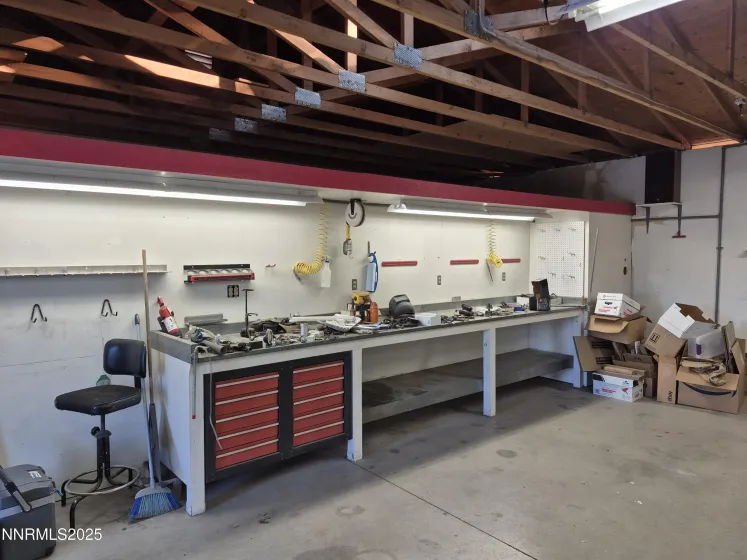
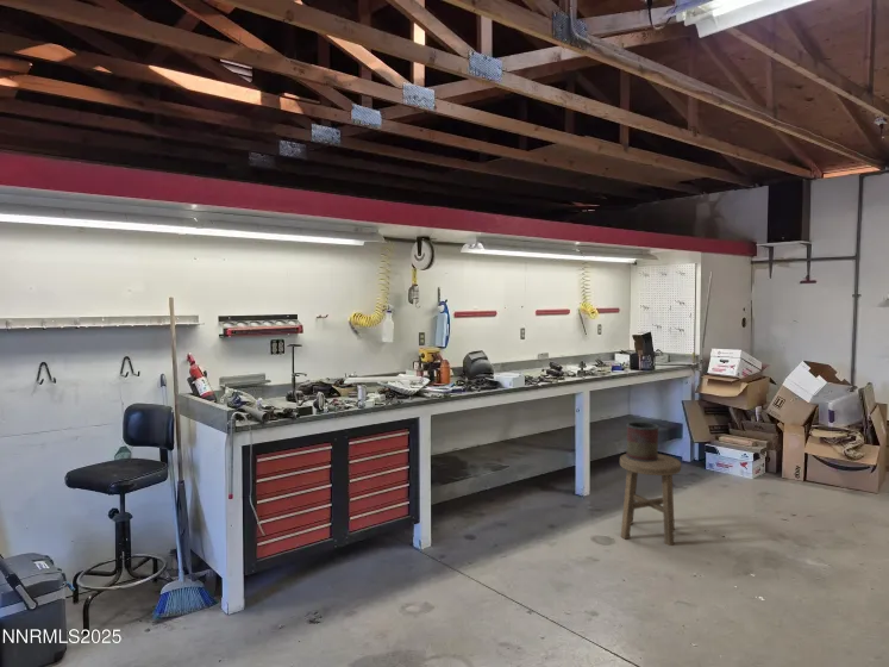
+ paint can [626,420,661,462]
+ stool [619,453,682,547]
